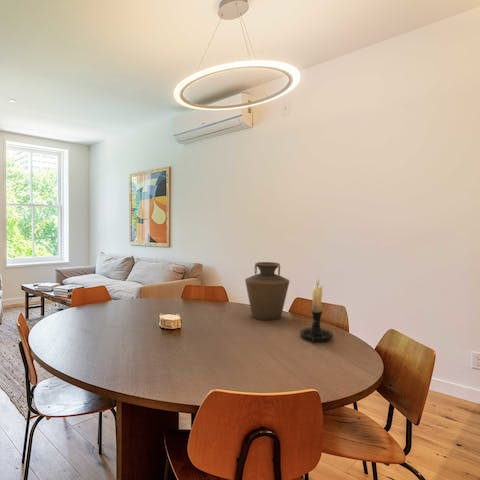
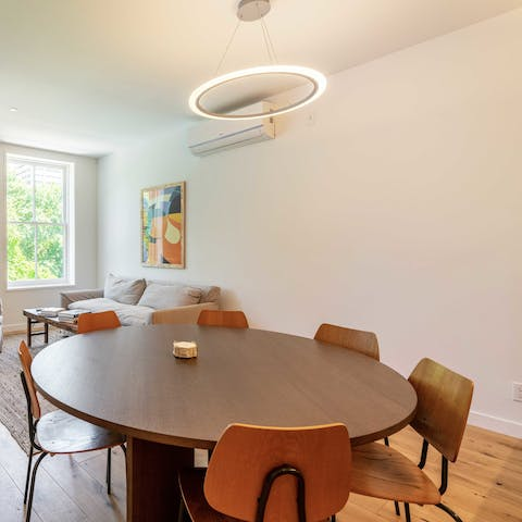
- vase [244,261,290,321]
- candle holder [299,277,334,344]
